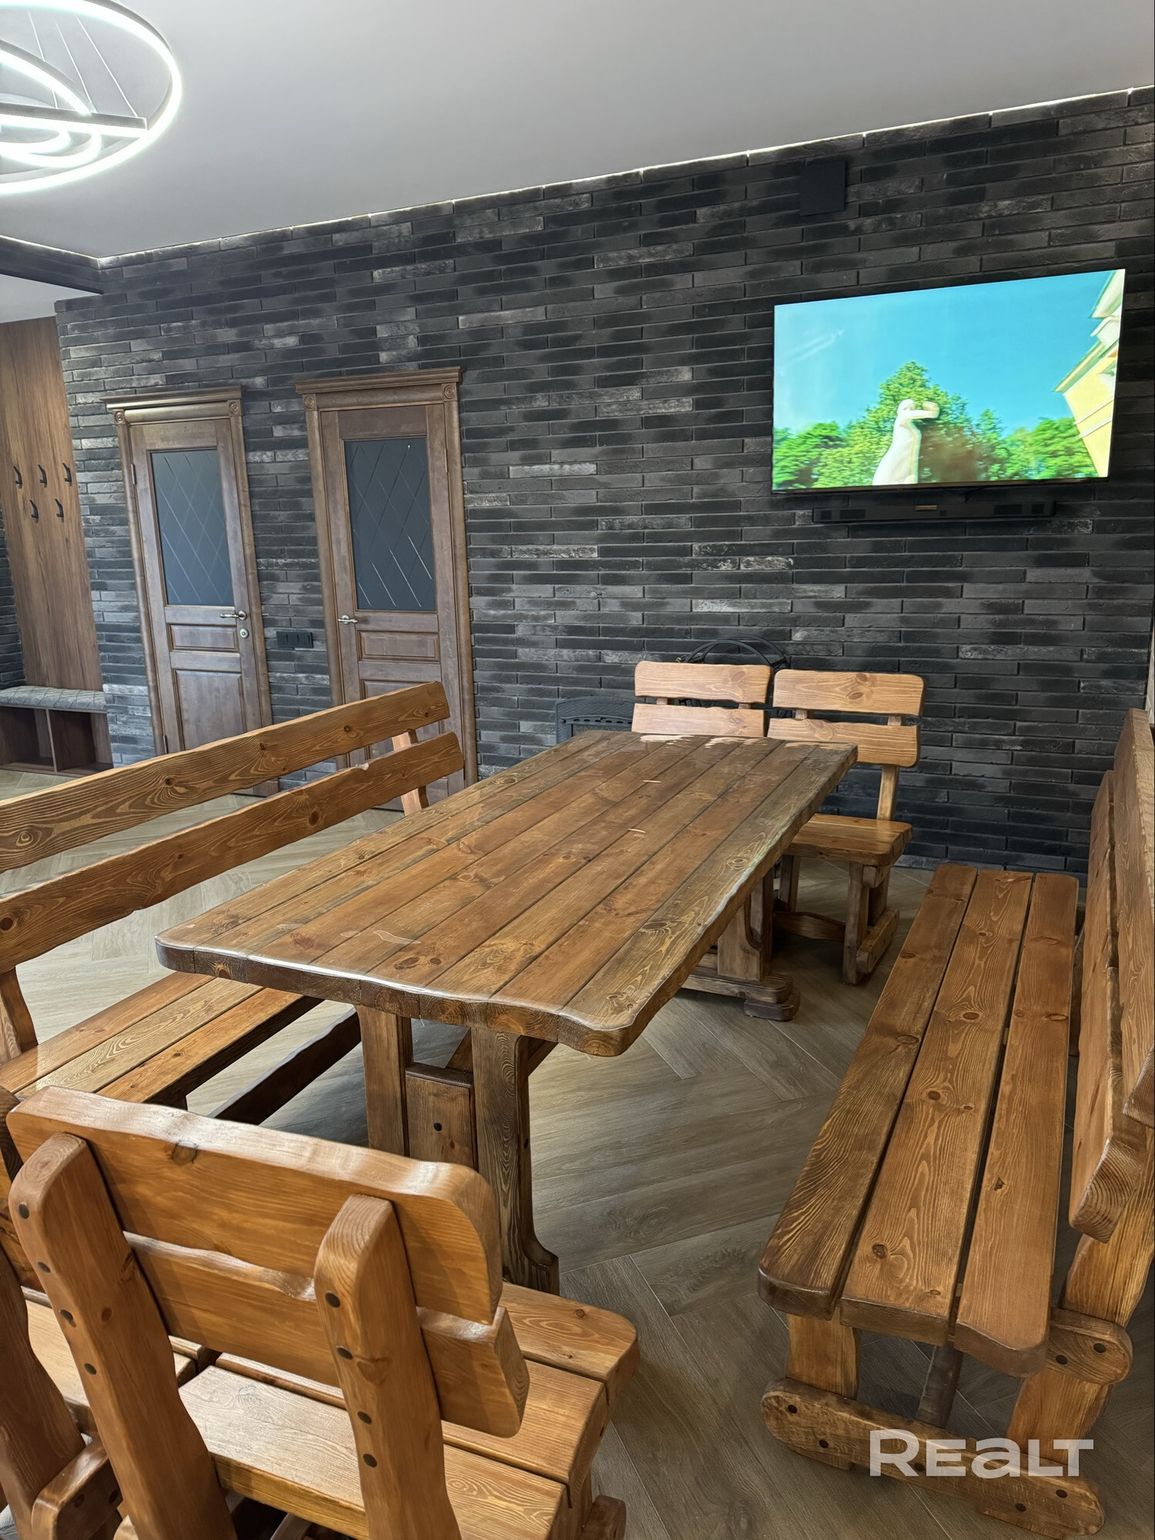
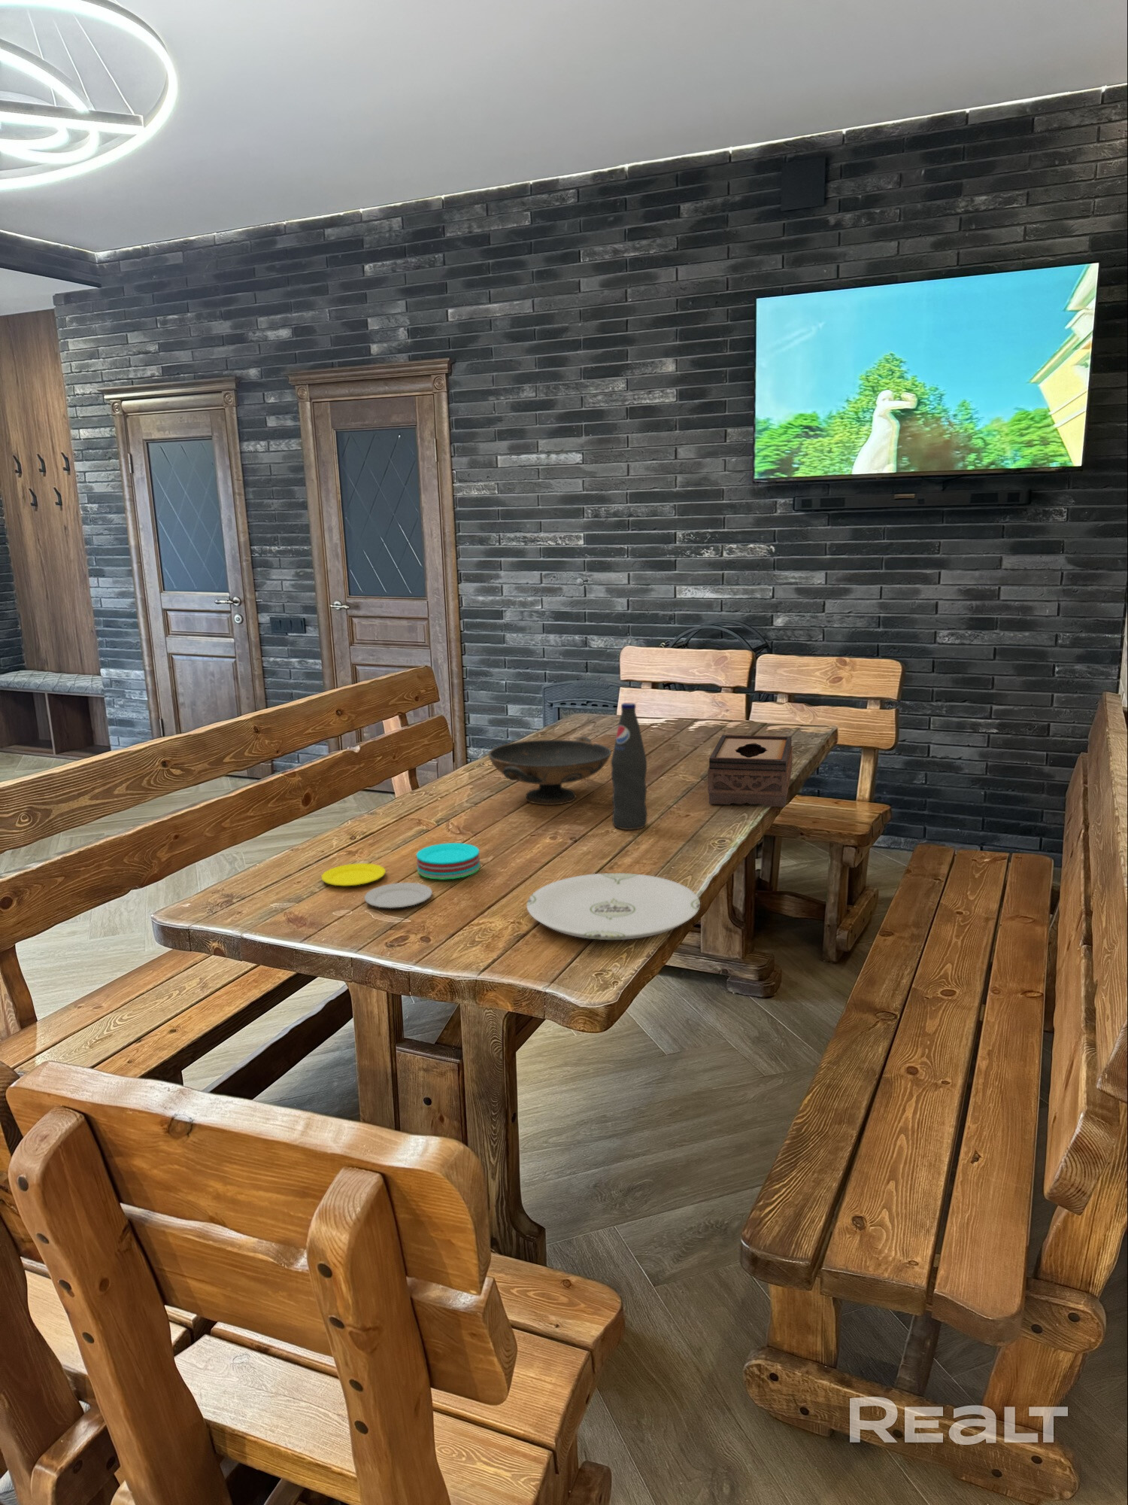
+ plate [526,872,701,941]
+ bottle [610,702,648,831]
+ decorative bowl [487,736,613,806]
+ plate [321,843,481,909]
+ tissue box [707,735,794,807]
